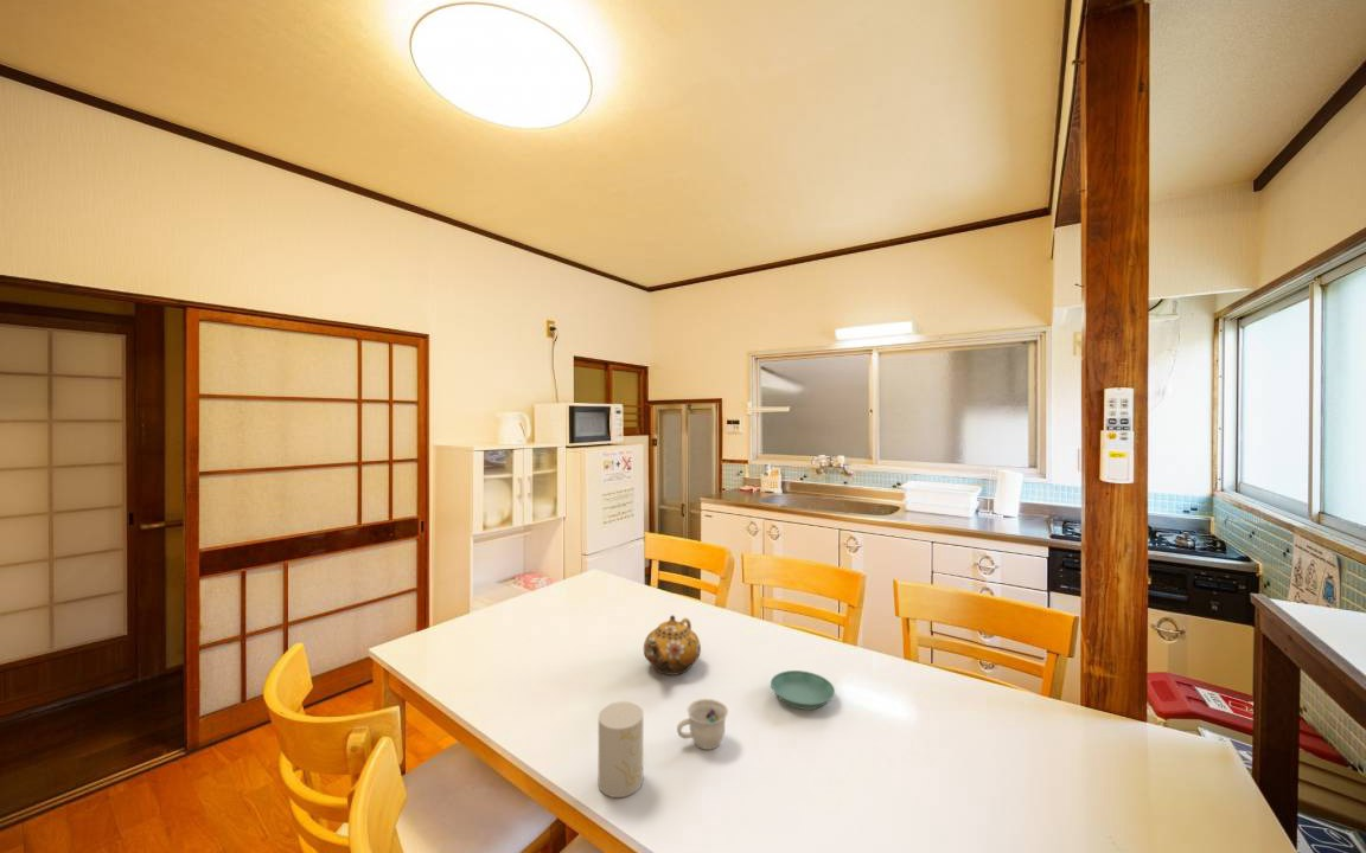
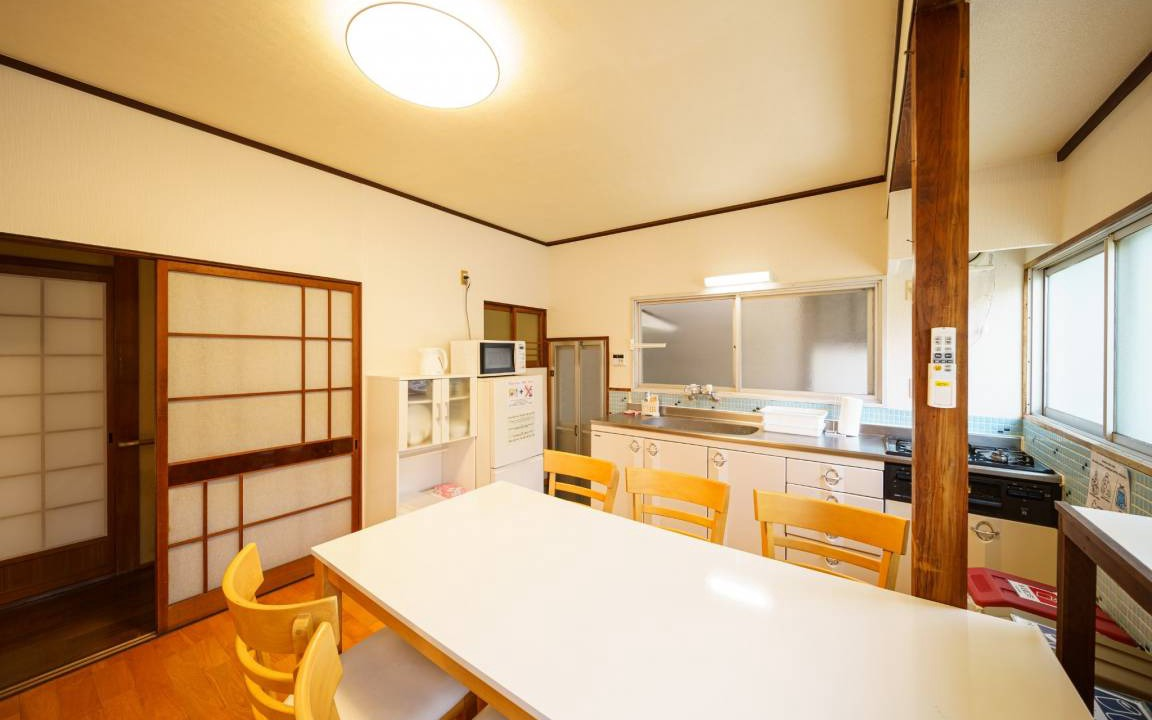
- teapot [643,614,702,676]
- saucer [770,669,836,711]
- teacup [676,698,729,751]
- cup [598,700,644,799]
